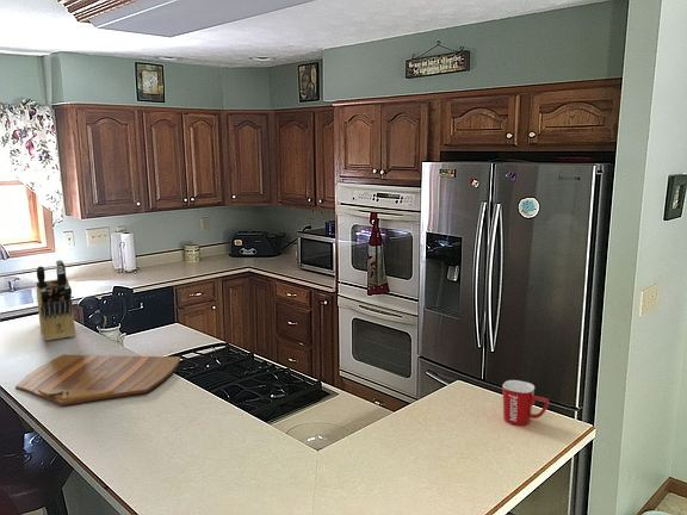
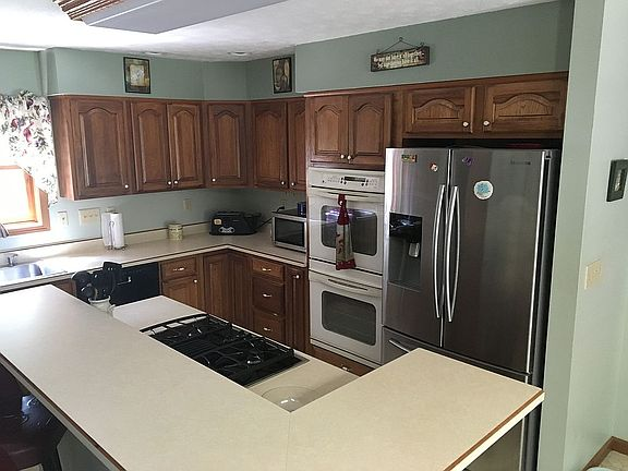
- mug [501,379,550,427]
- cutting board [14,354,181,407]
- knife block [36,259,76,342]
